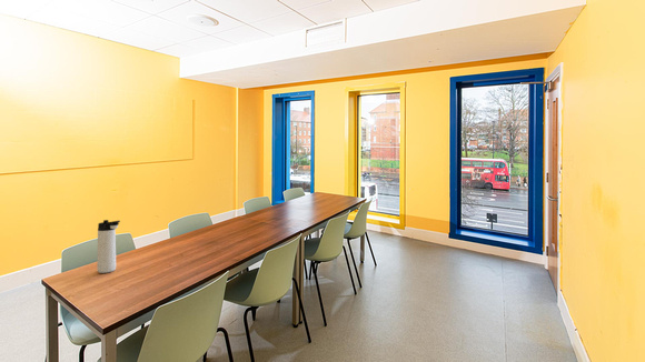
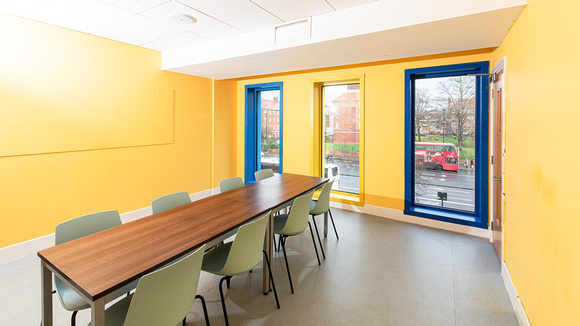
- thermos bottle [96,219,121,274]
